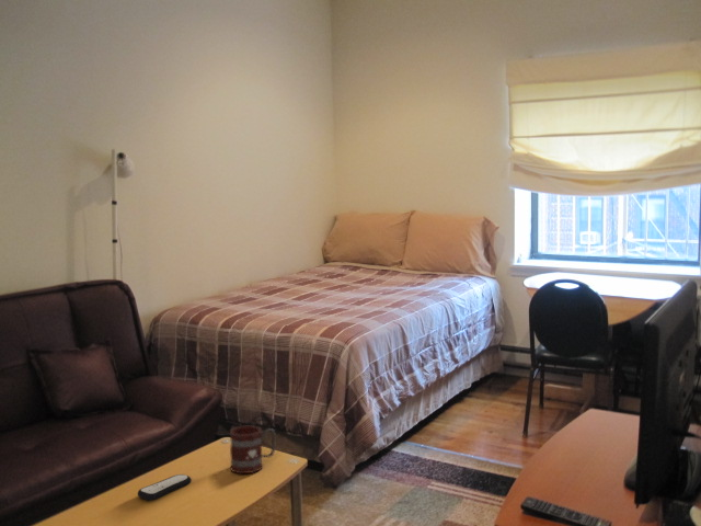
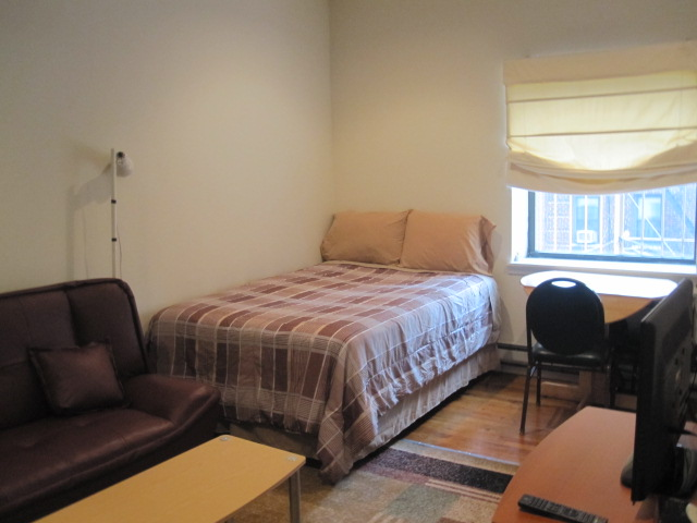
- remote control [137,473,192,502]
- mug [229,424,277,474]
